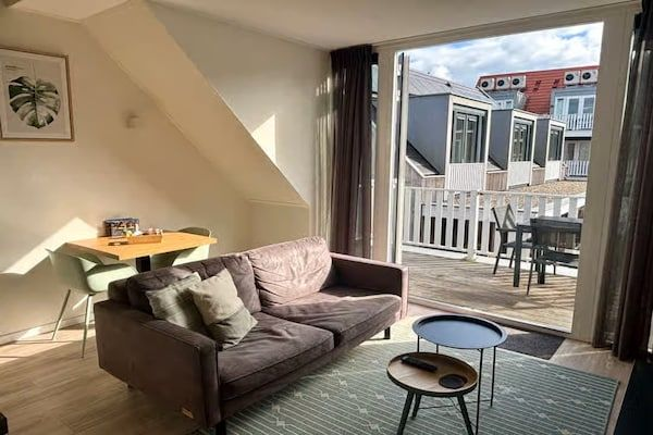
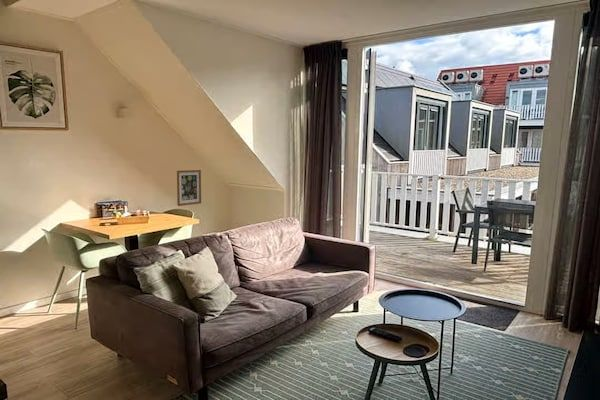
+ wall art [176,169,202,207]
